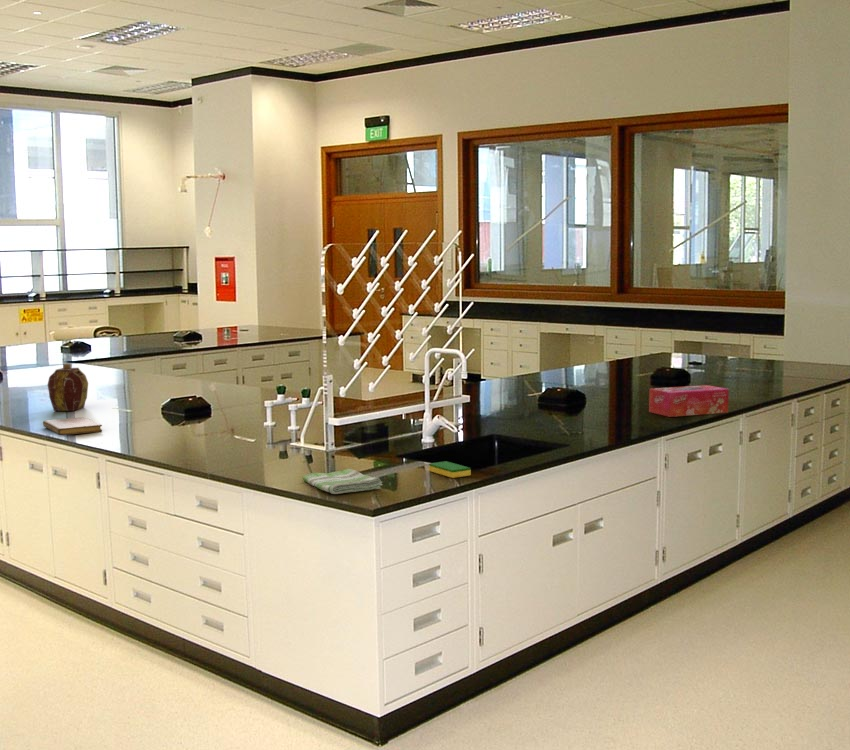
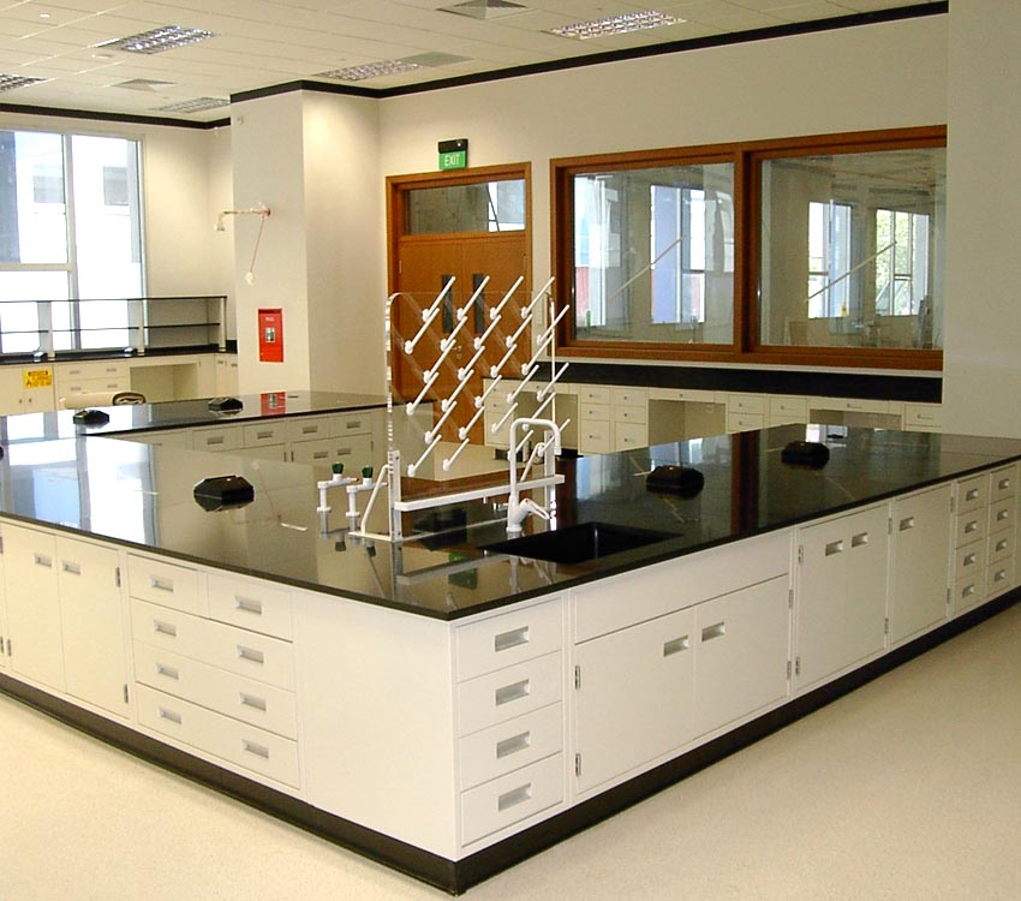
- dish towel [302,468,384,495]
- tissue box [648,384,730,418]
- dish sponge [428,460,472,479]
- notebook [42,416,103,436]
- flask [47,363,89,412]
